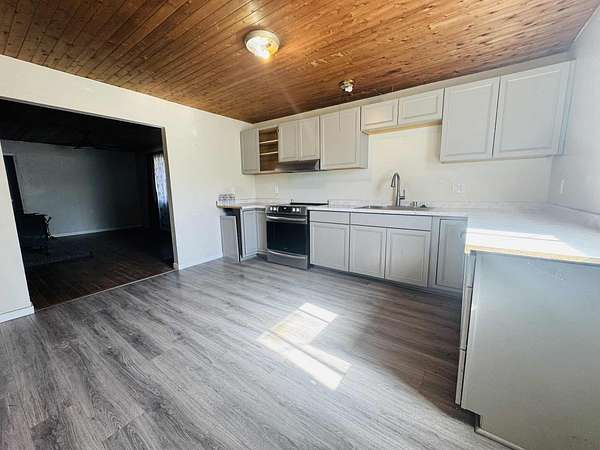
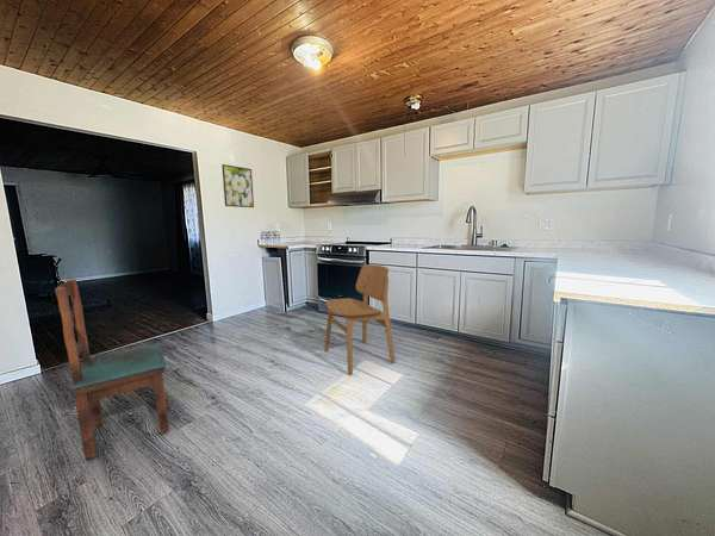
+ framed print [220,163,255,208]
+ dining chair [54,278,169,461]
+ dining chair [323,263,397,375]
